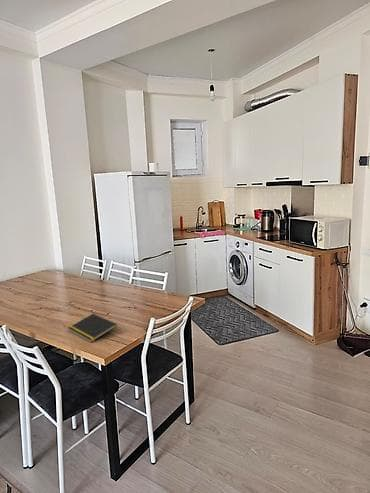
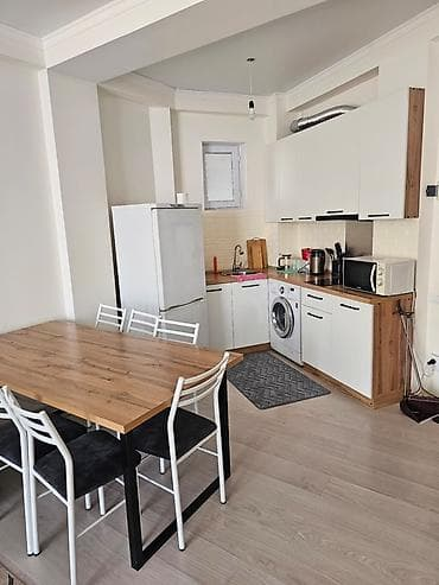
- notepad [67,313,118,343]
